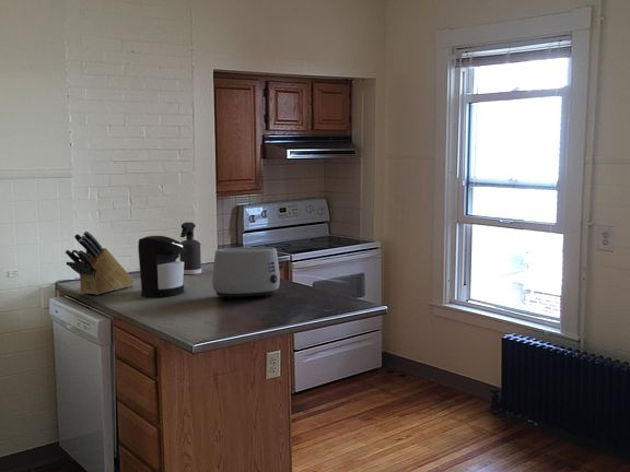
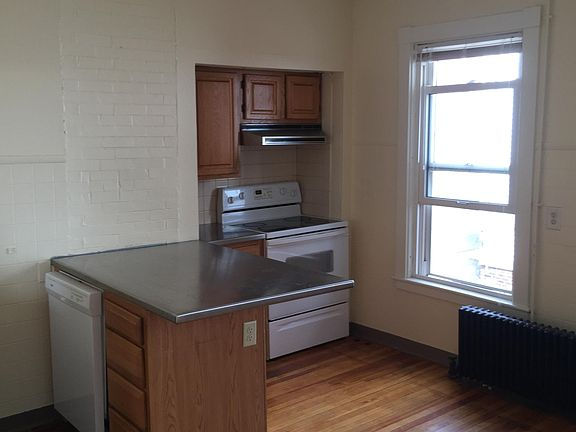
- toaster [211,246,284,300]
- spray bottle [178,221,202,275]
- knife block [65,231,135,296]
- coffee maker [137,235,185,297]
